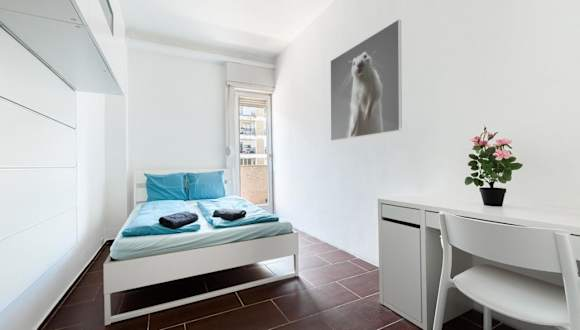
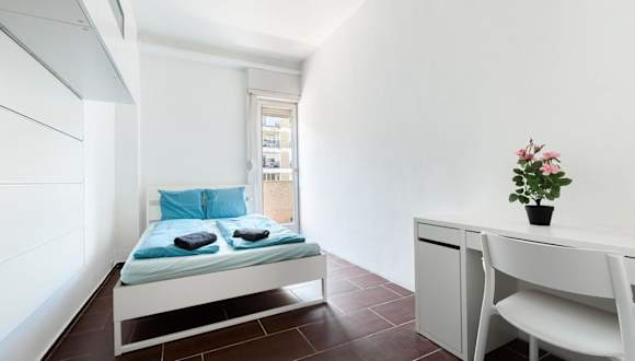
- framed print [330,18,403,142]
